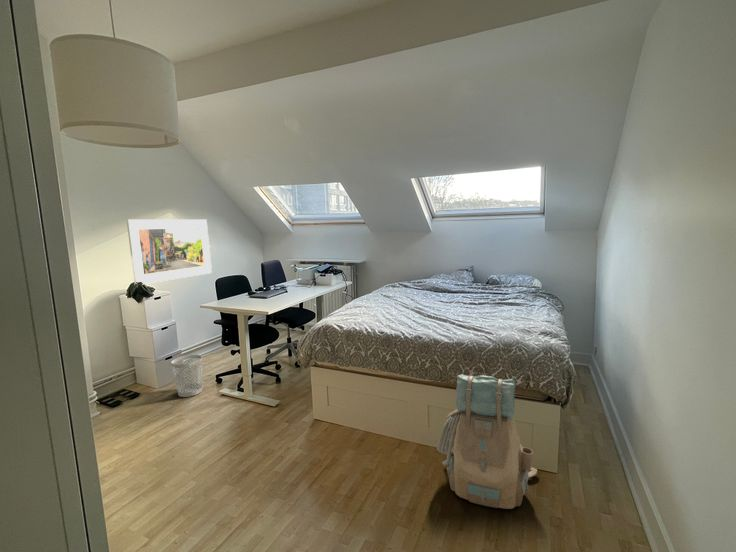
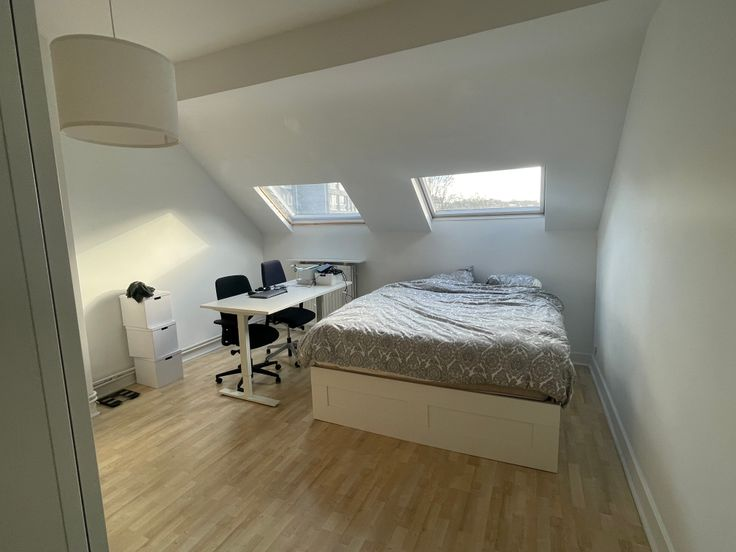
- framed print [126,218,213,285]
- backpack [436,373,538,510]
- wastebasket [170,354,203,398]
